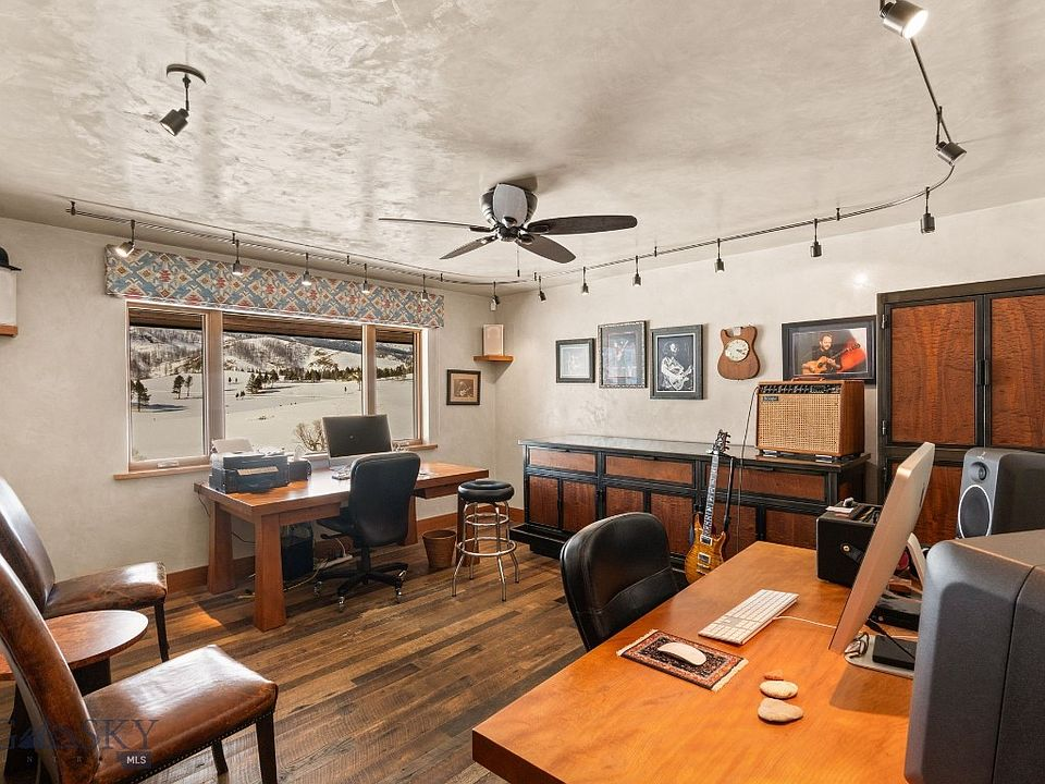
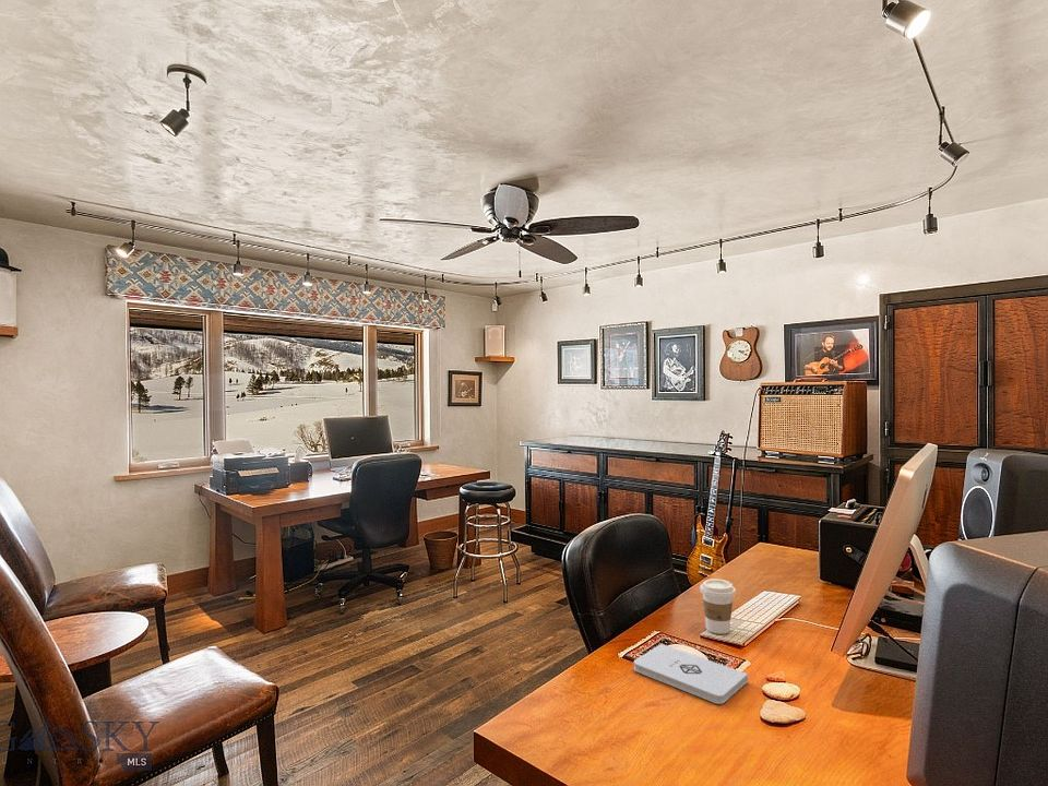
+ notepad [633,643,749,705]
+ coffee cup [699,579,737,635]
